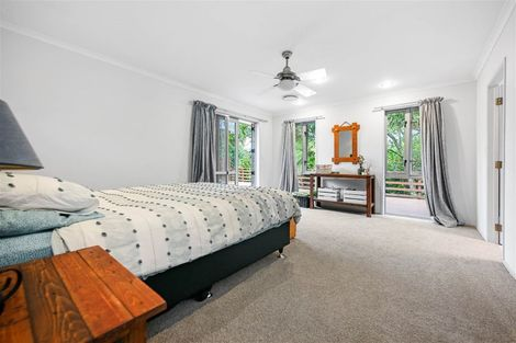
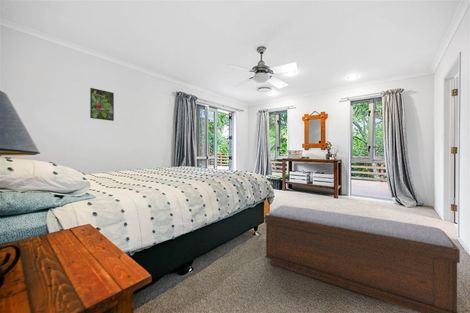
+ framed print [89,87,115,122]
+ bench [264,204,461,313]
